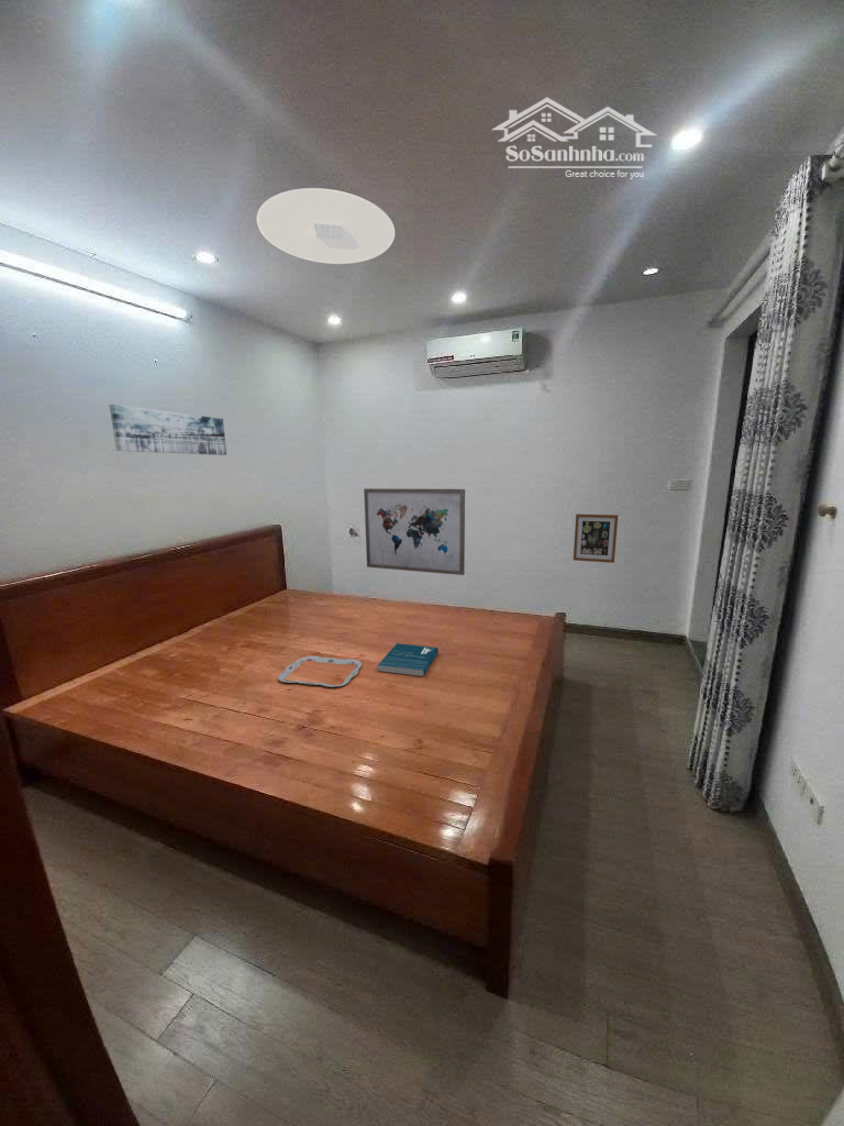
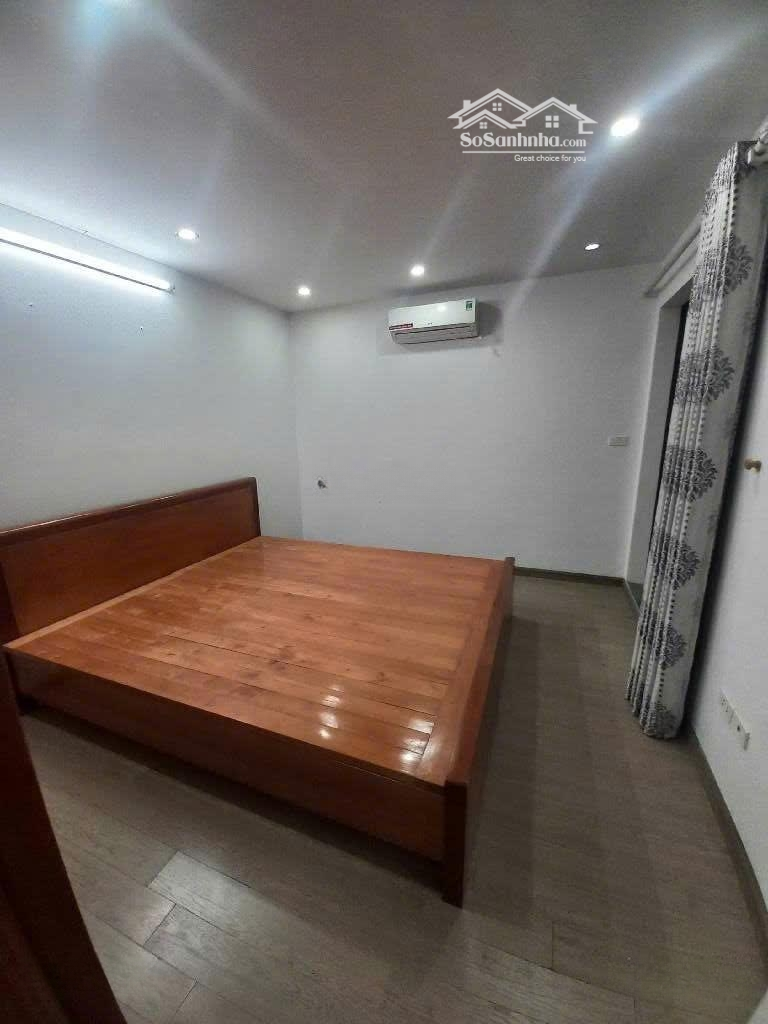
- serving tray [277,655,363,688]
- wall art [363,487,466,576]
- wall art [573,512,619,564]
- book [377,642,440,677]
- ceiling light [256,187,396,265]
- wall art [108,404,227,456]
